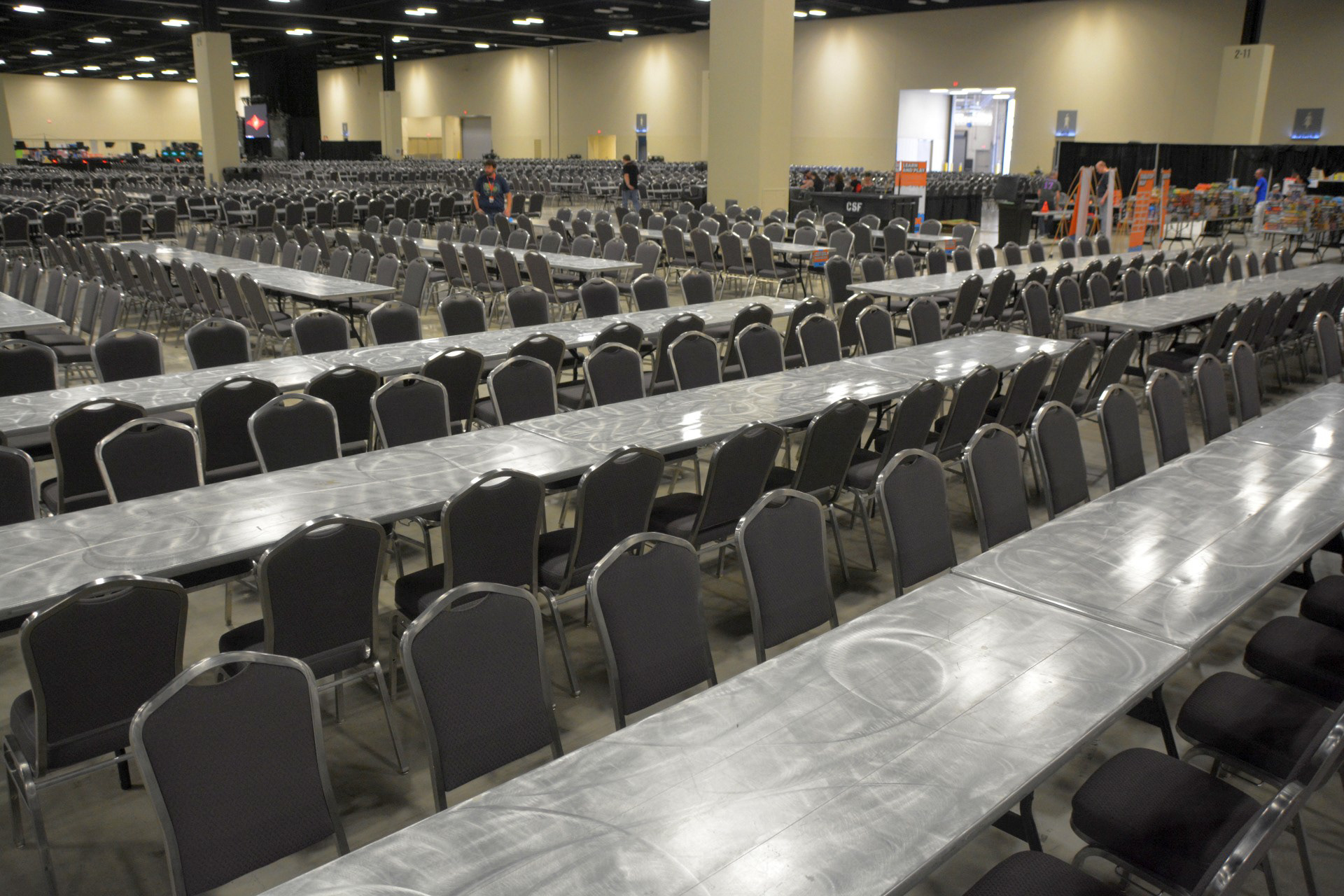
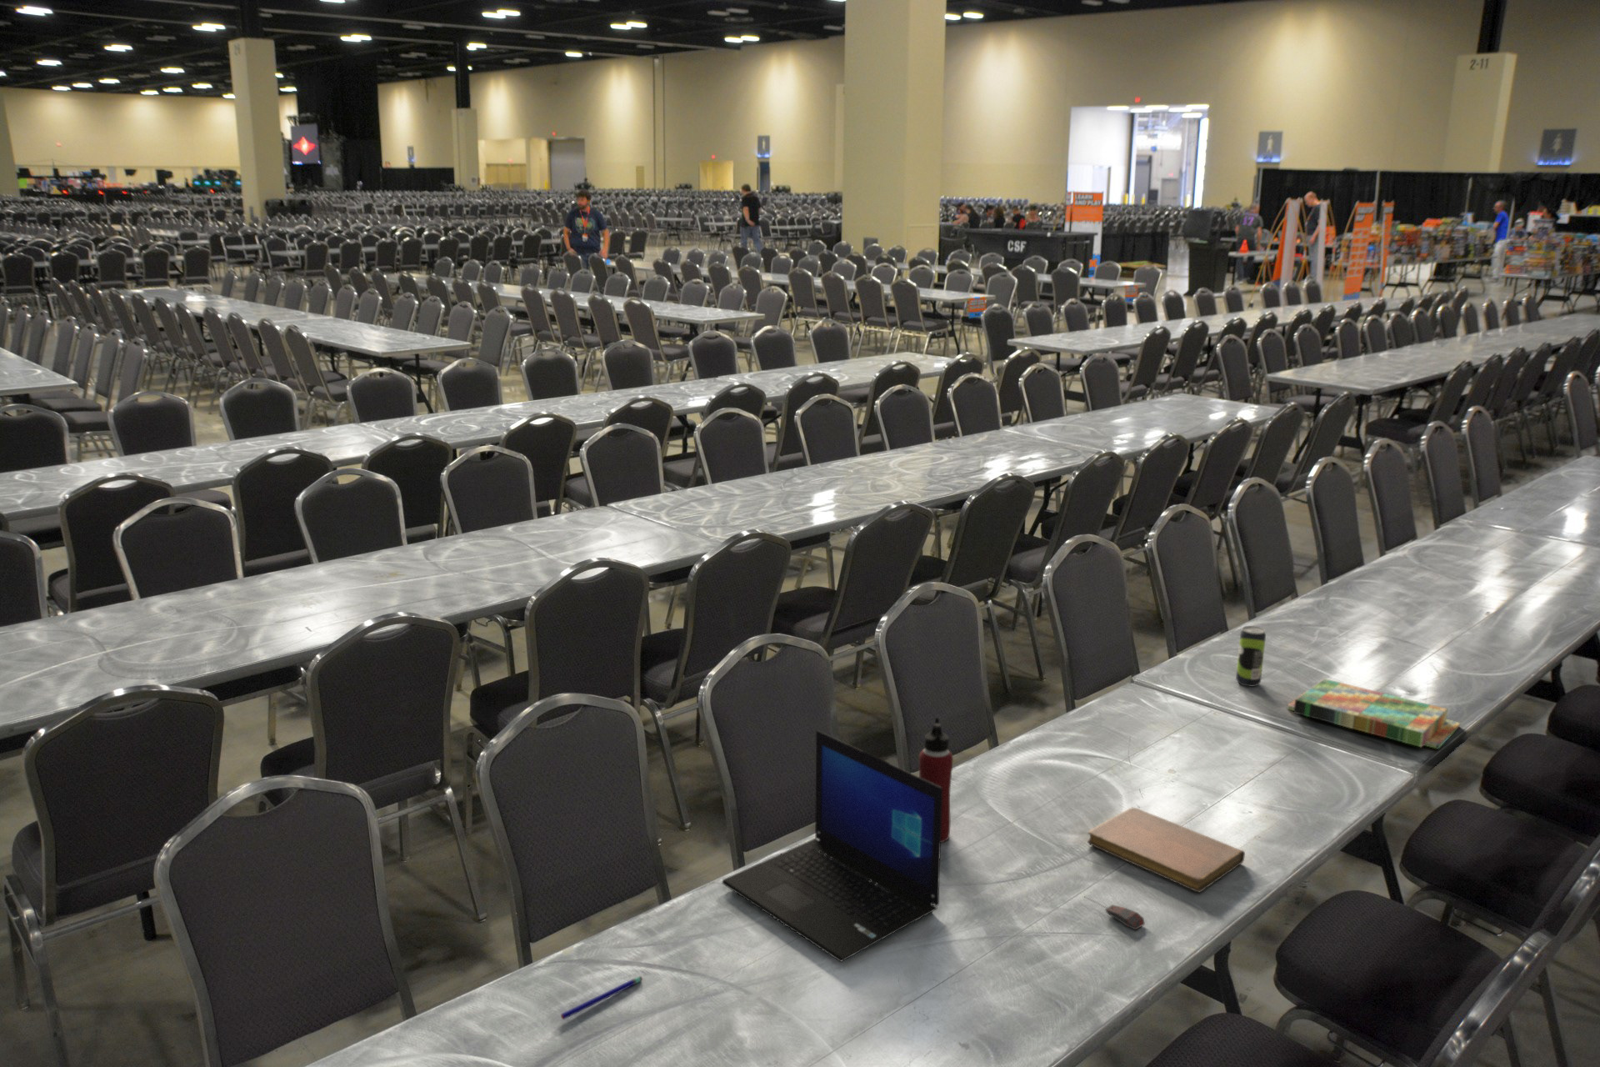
+ notebook [1087,807,1246,893]
+ board game [1287,678,1461,750]
+ computer mouse [1082,896,1146,931]
+ laptop [720,729,943,963]
+ beverage can [1235,625,1267,687]
+ pen [560,975,643,1021]
+ water bottle [918,717,955,843]
